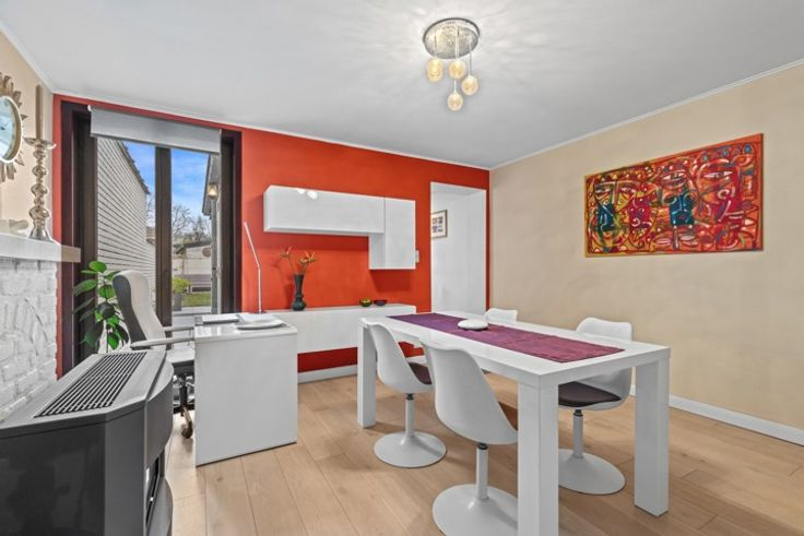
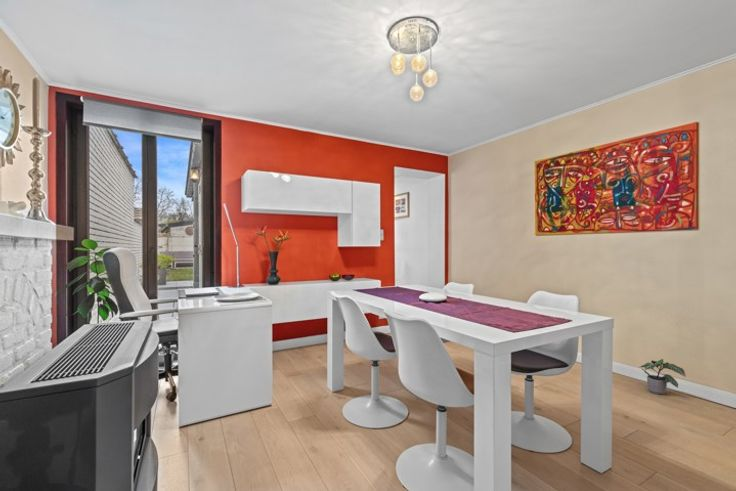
+ potted plant [638,358,687,396]
